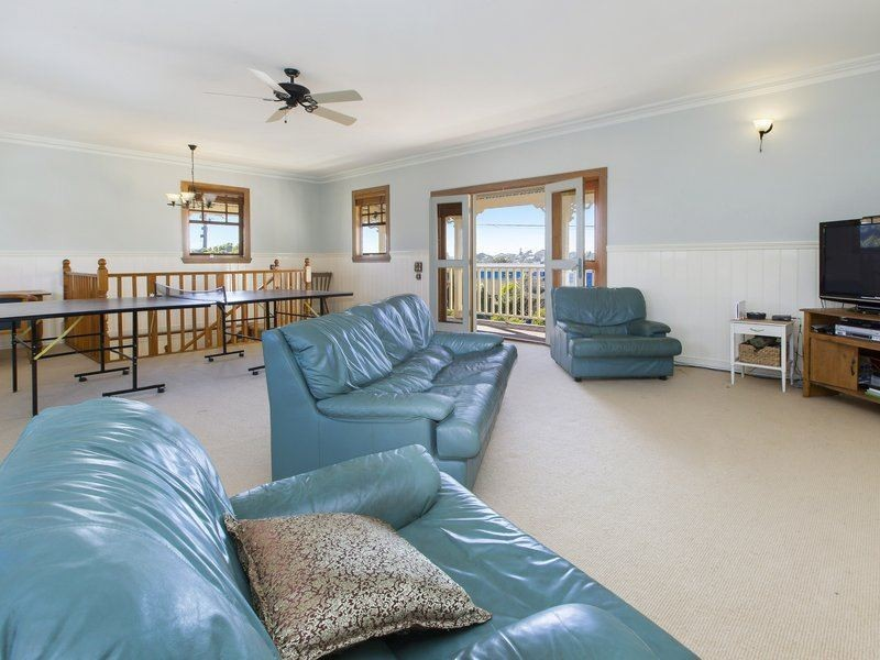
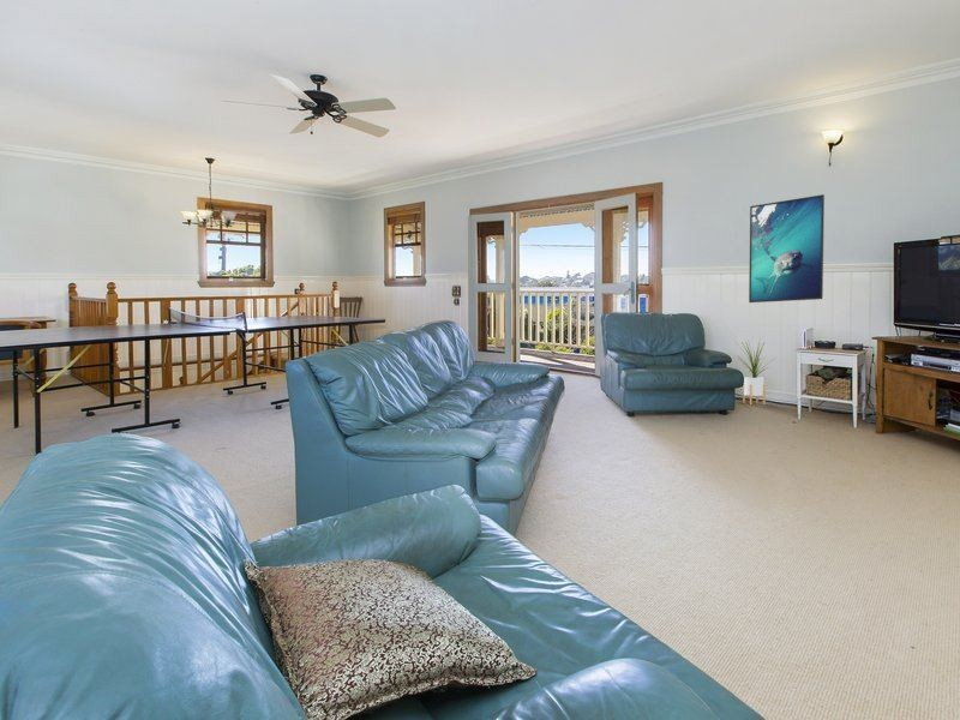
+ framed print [748,193,826,304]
+ house plant [734,335,776,406]
